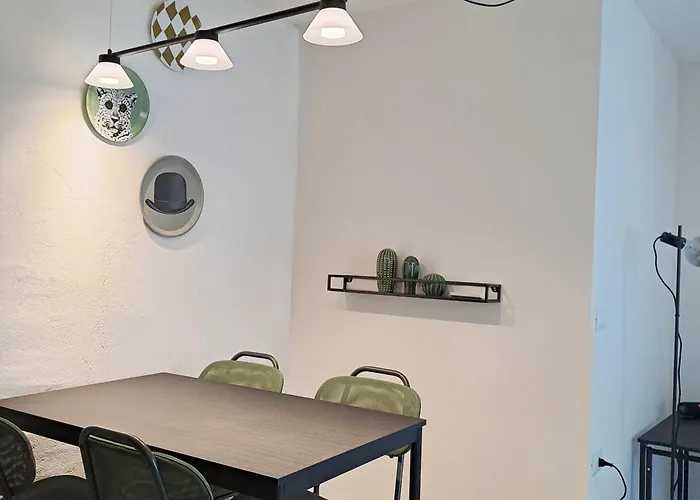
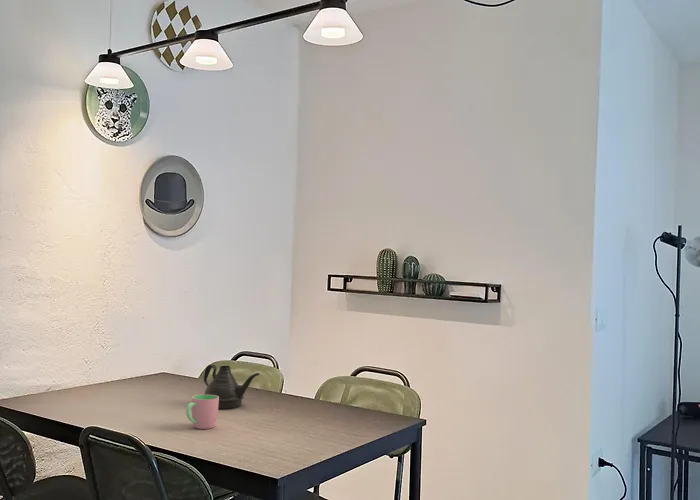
+ teapot [203,364,261,410]
+ cup [185,394,219,430]
